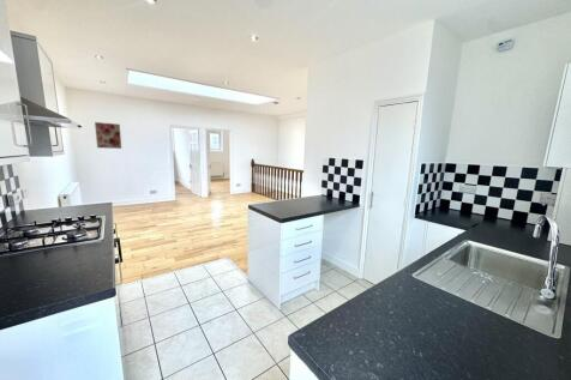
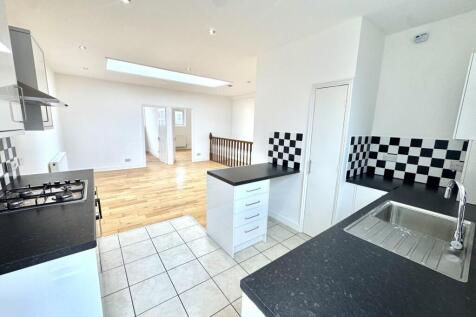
- wall art [94,121,122,150]
